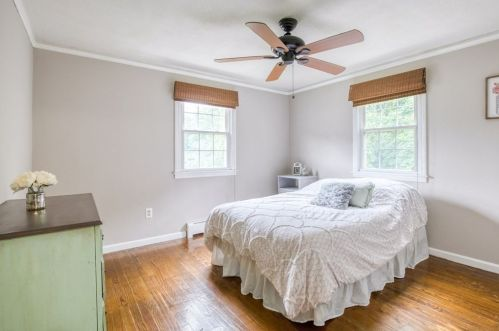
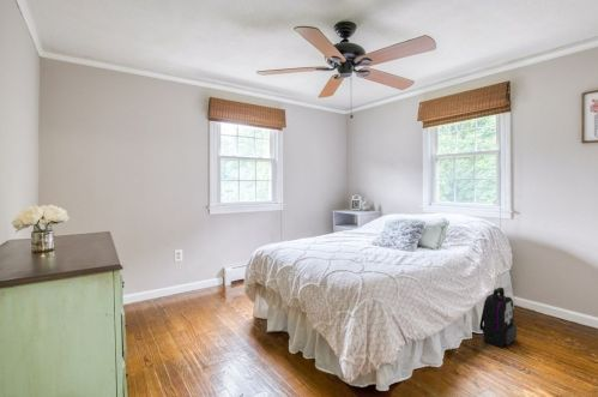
+ backpack [478,287,518,349]
